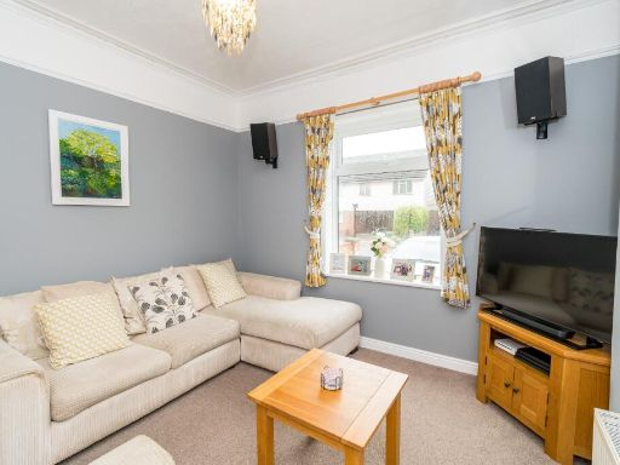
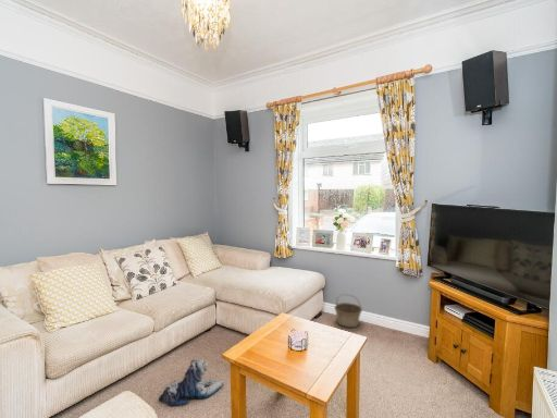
+ basket [333,293,363,329]
+ plush toy [158,358,224,408]
